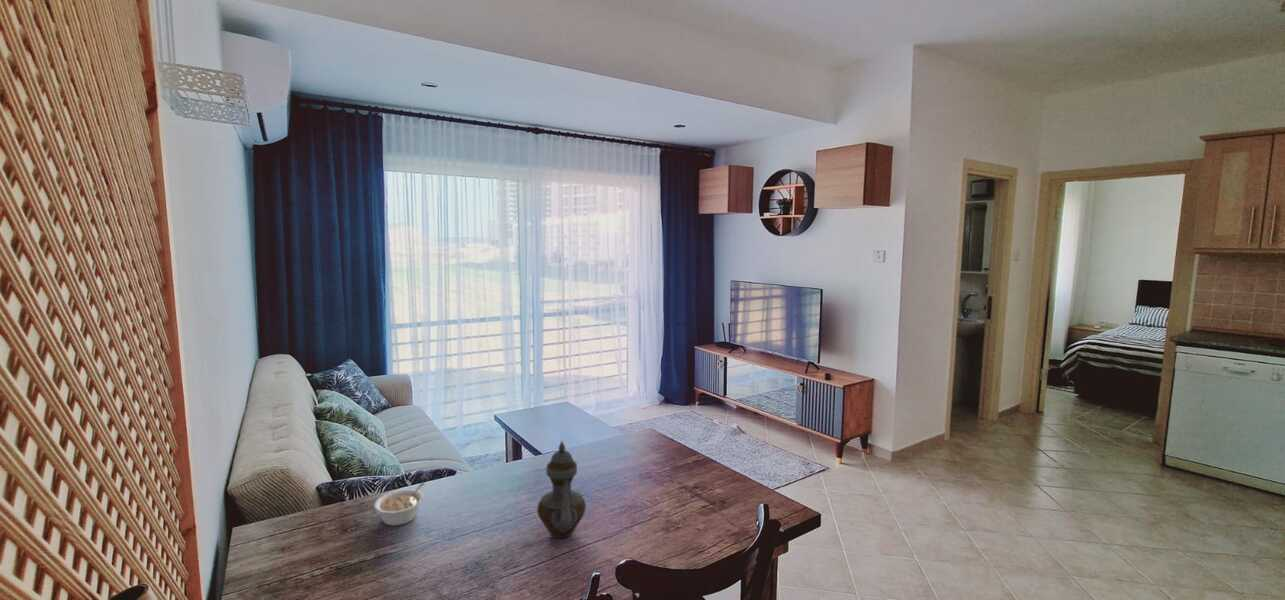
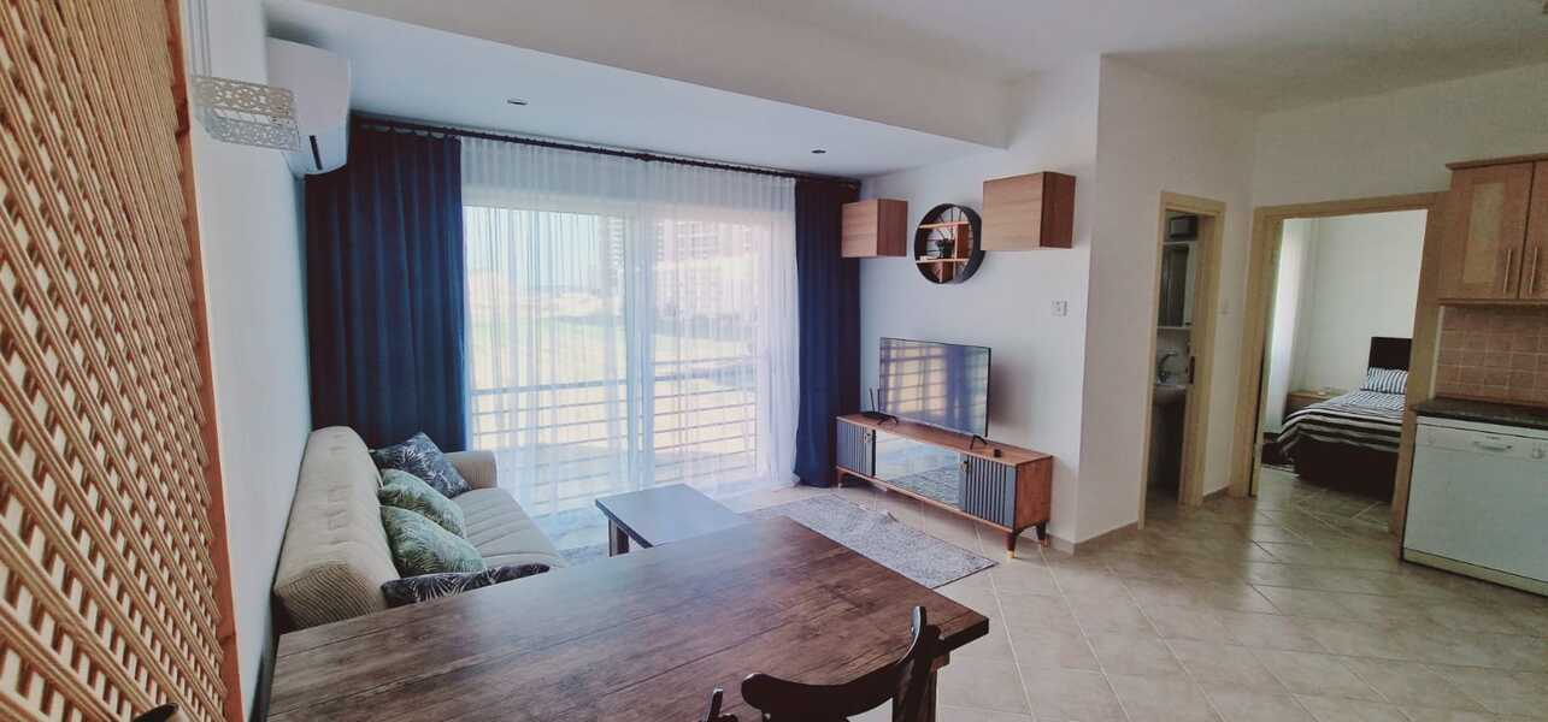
- teapot [536,440,587,539]
- legume [373,481,426,527]
